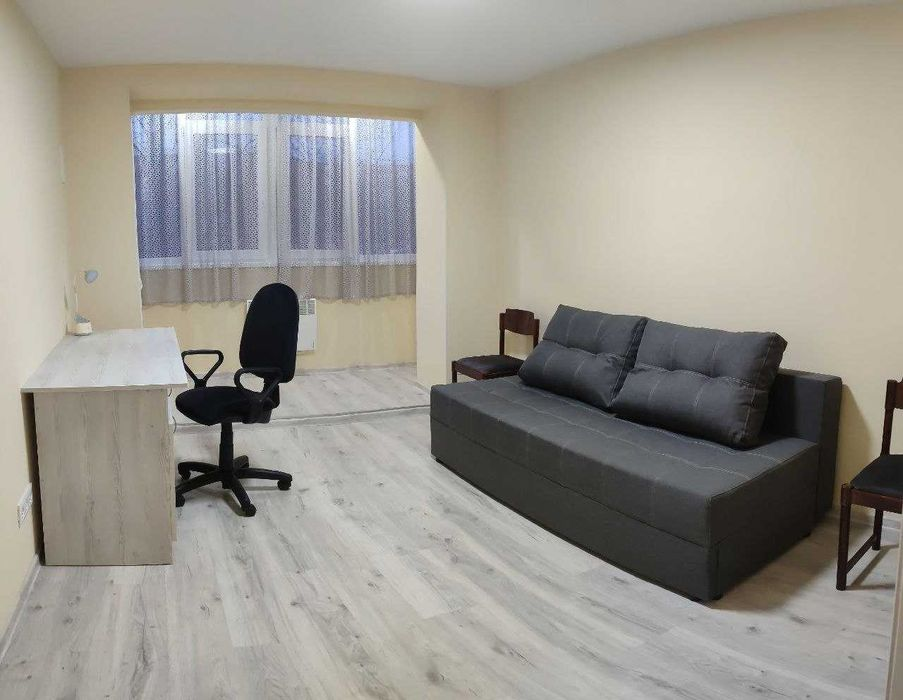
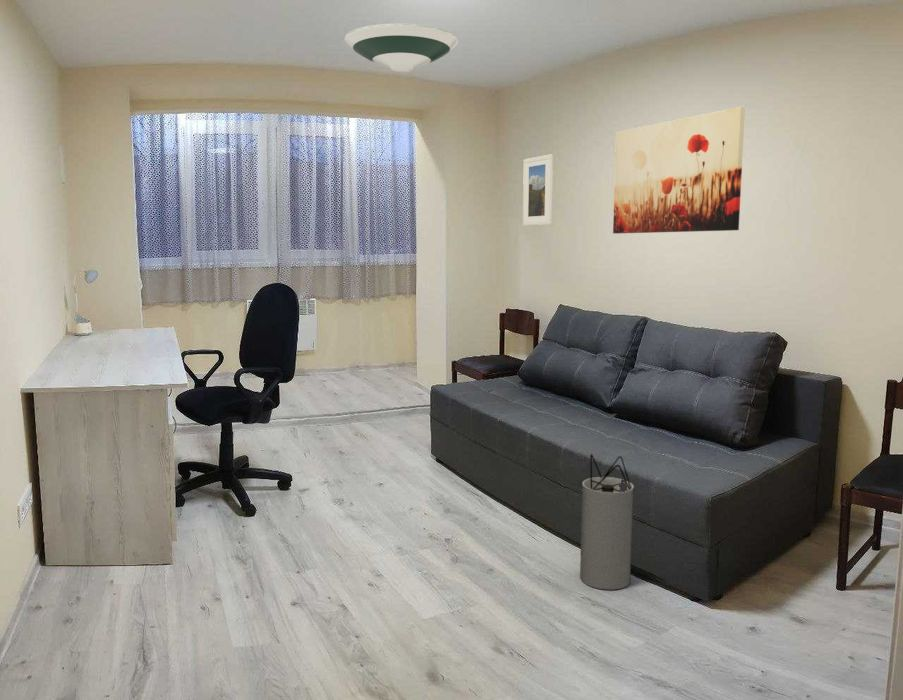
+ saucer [343,23,459,73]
+ speaker [579,453,635,591]
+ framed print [522,154,554,226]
+ wall art [612,106,746,235]
